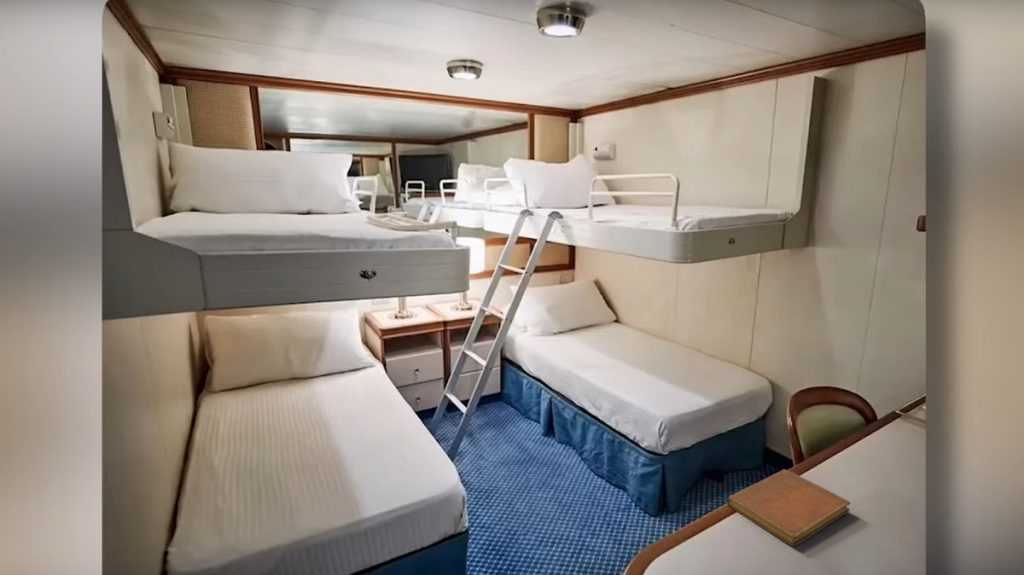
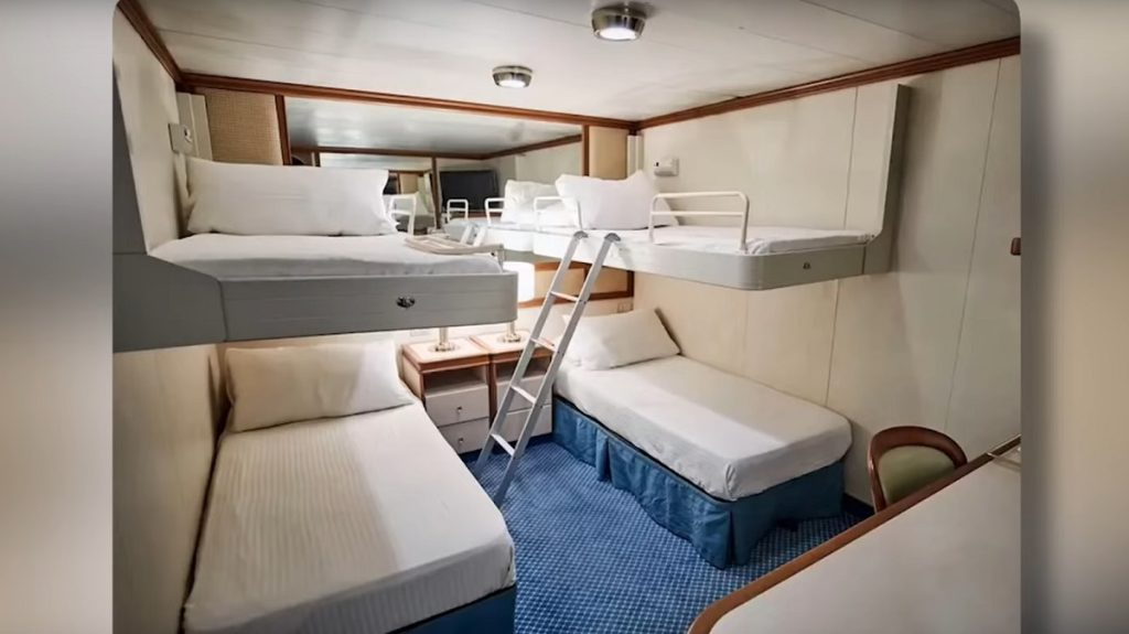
- notebook [726,468,851,547]
